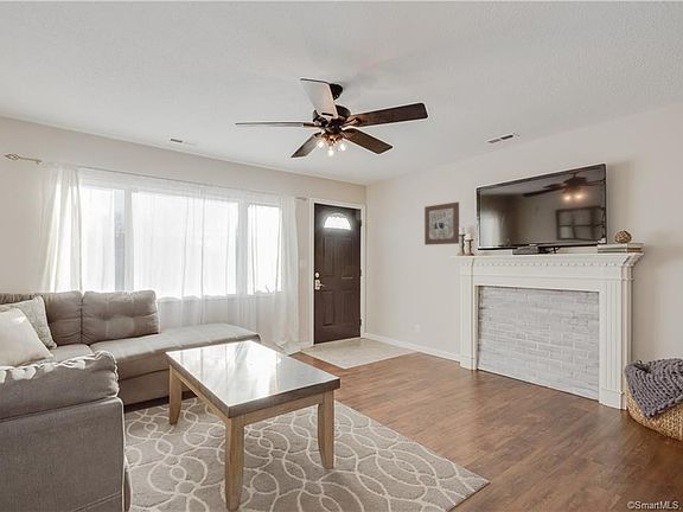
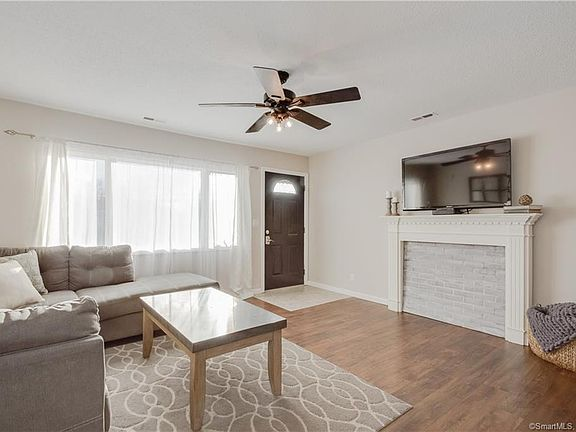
- wall art [423,201,460,245]
